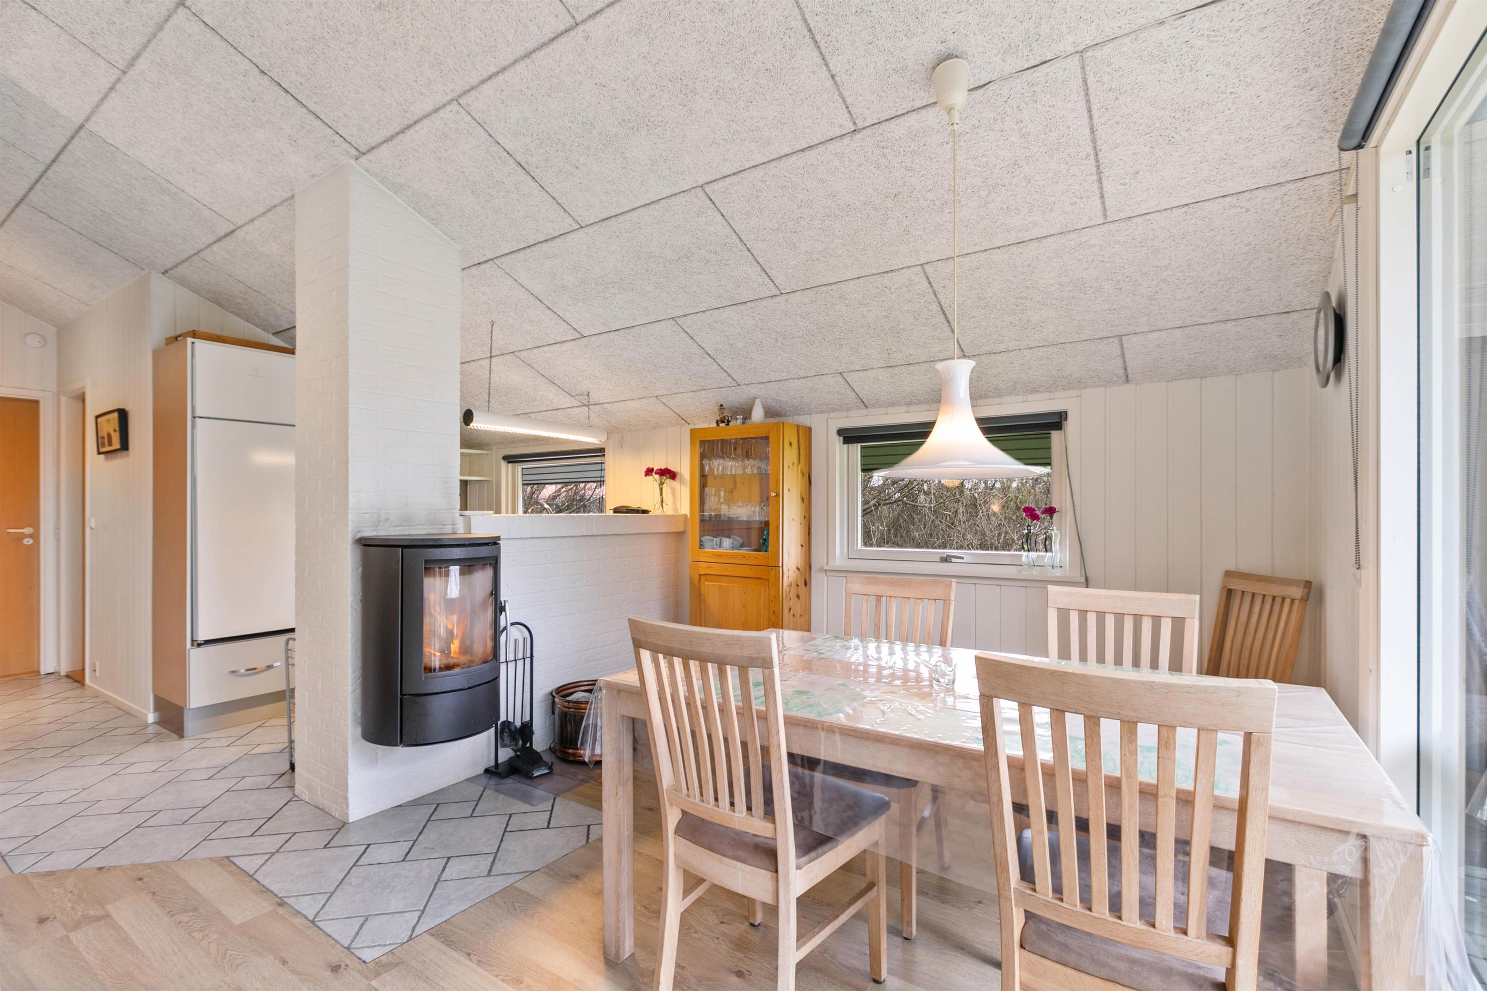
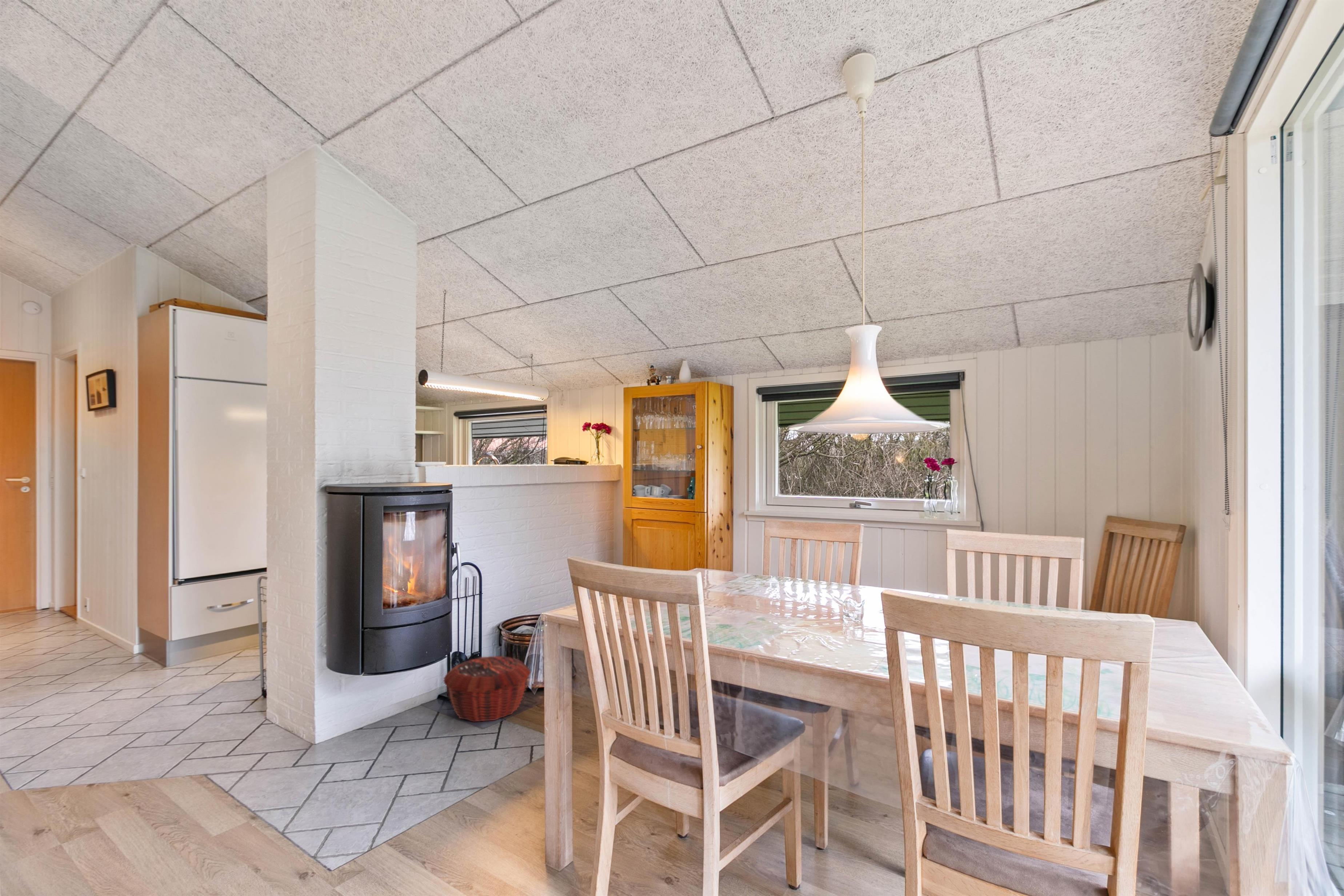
+ woven basket [443,656,531,722]
